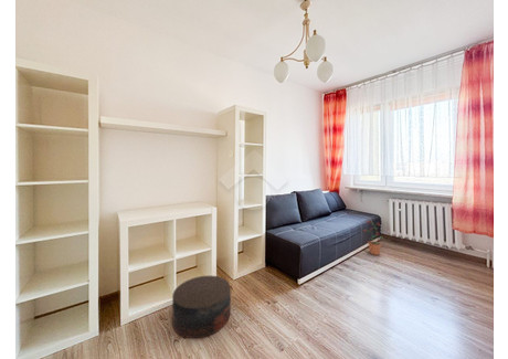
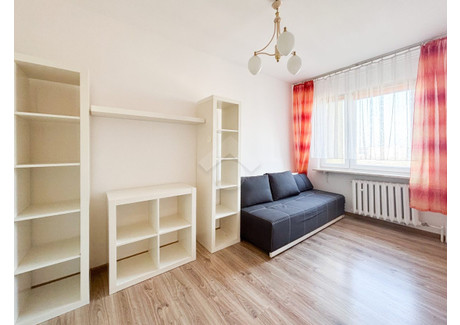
- stool [171,275,232,339]
- potted plant [362,219,383,256]
